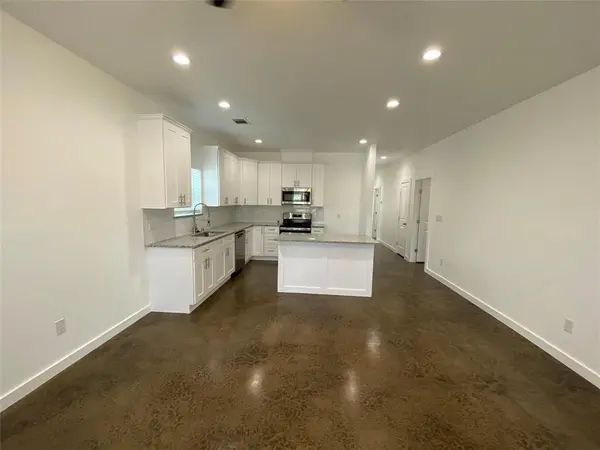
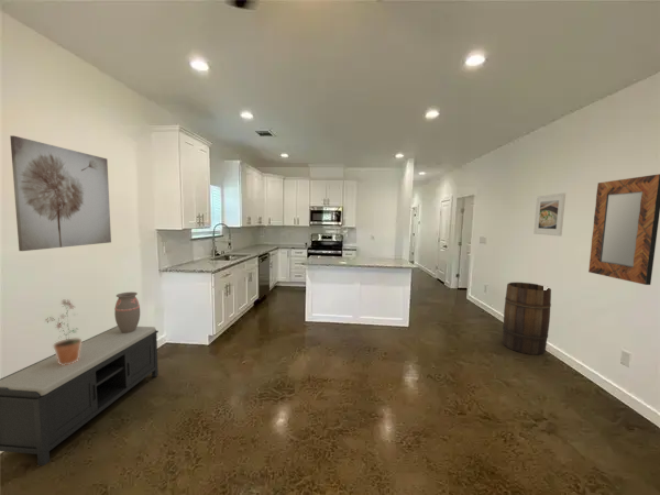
+ bench [0,324,160,466]
+ potted plant [44,298,82,365]
+ wooden barrel [502,282,552,355]
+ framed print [532,191,566,237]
+ home mirror [587,173,660,286]
+ decorative vase [113,292,141,333]
+ wall art [9,134,112,252]
